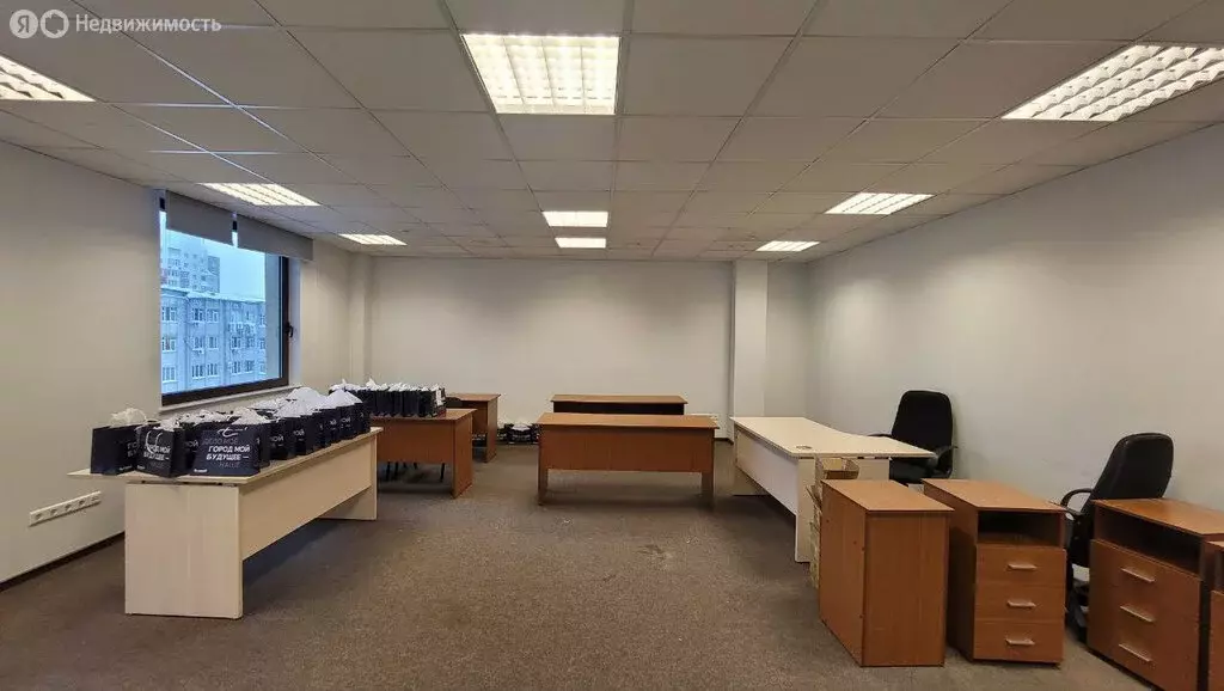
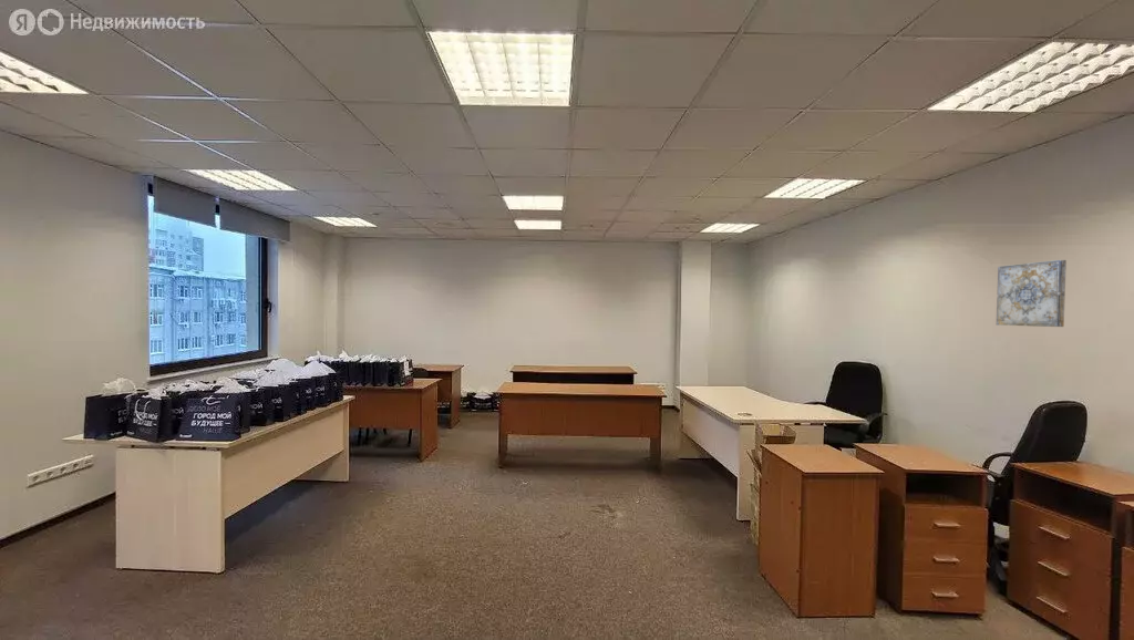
+ wall art [996,259,1068,328]
